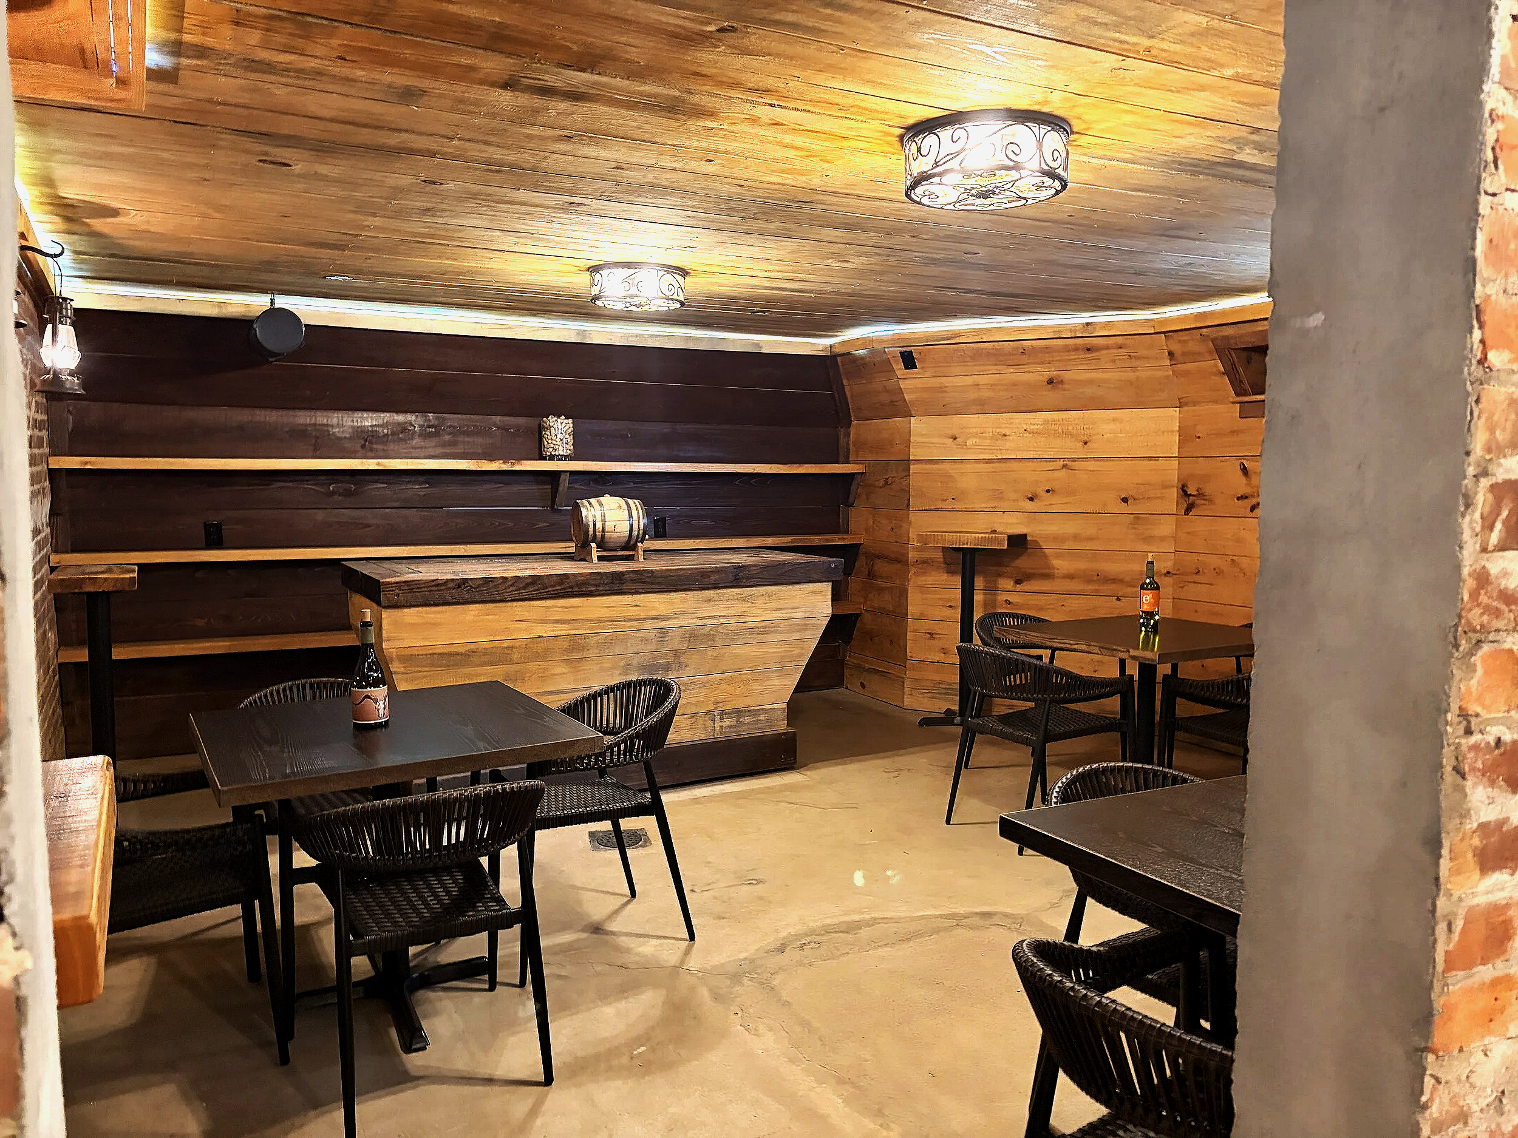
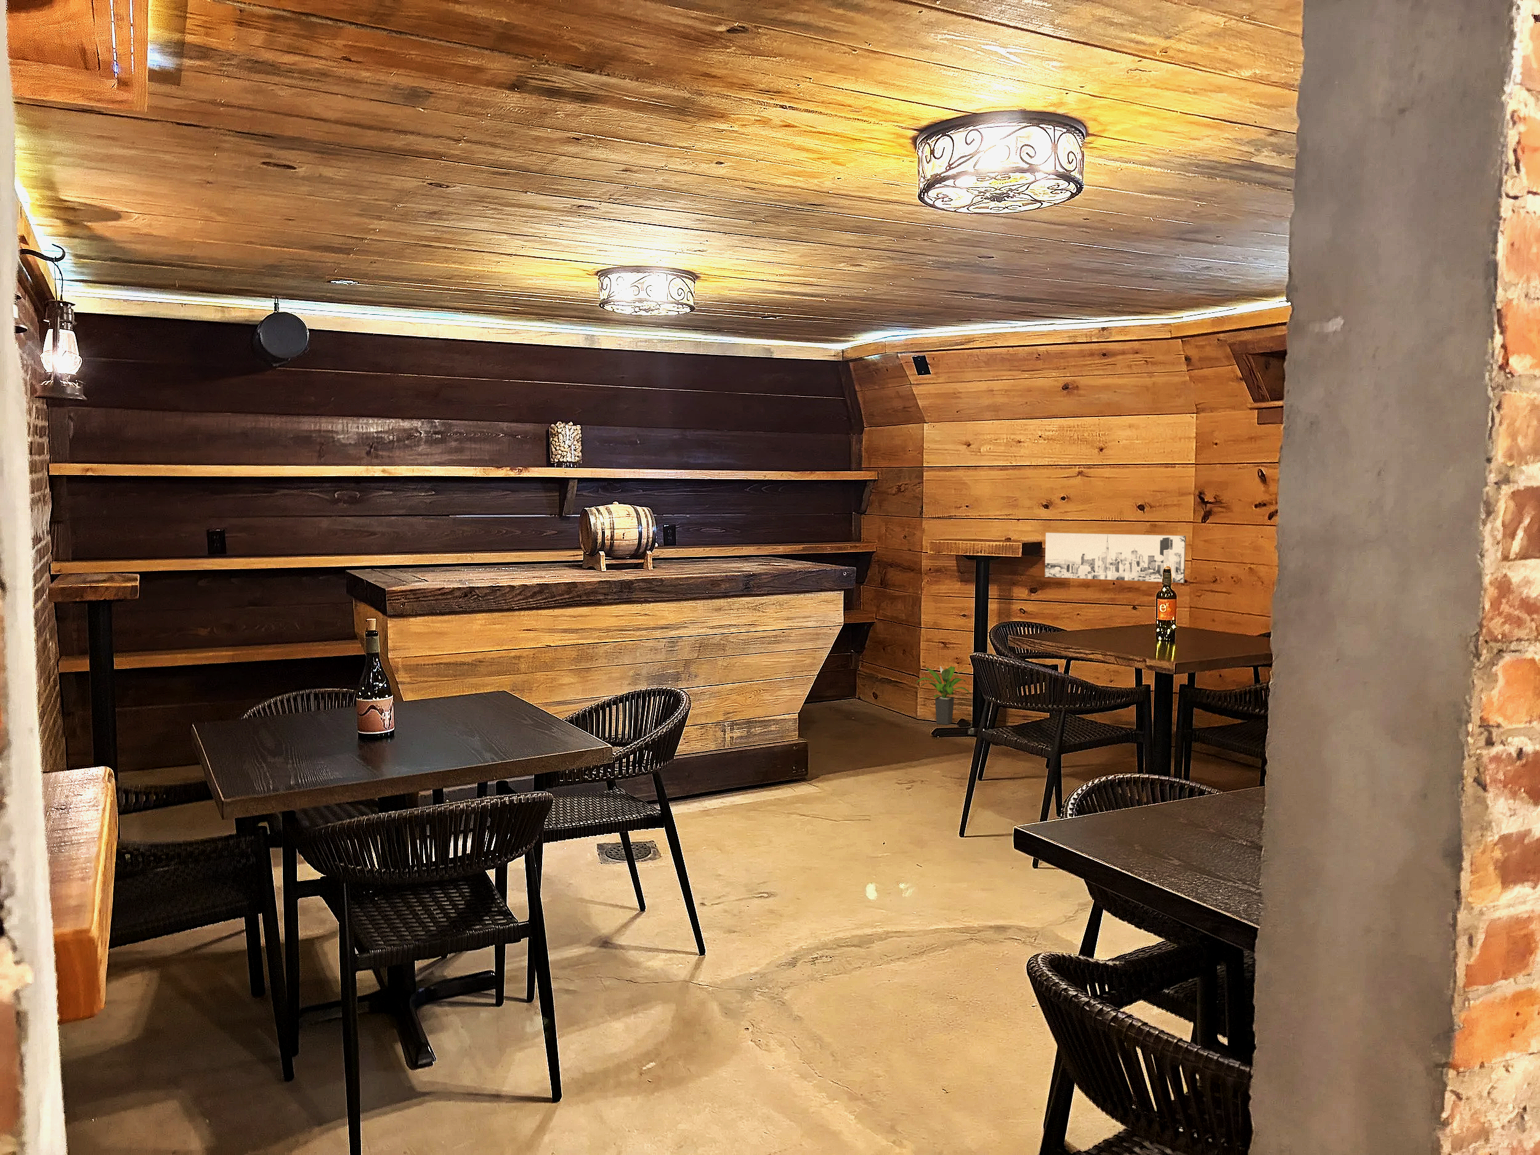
+ potted plant [914,666,971,726]
+ wall art [1044,533,1186,584]
